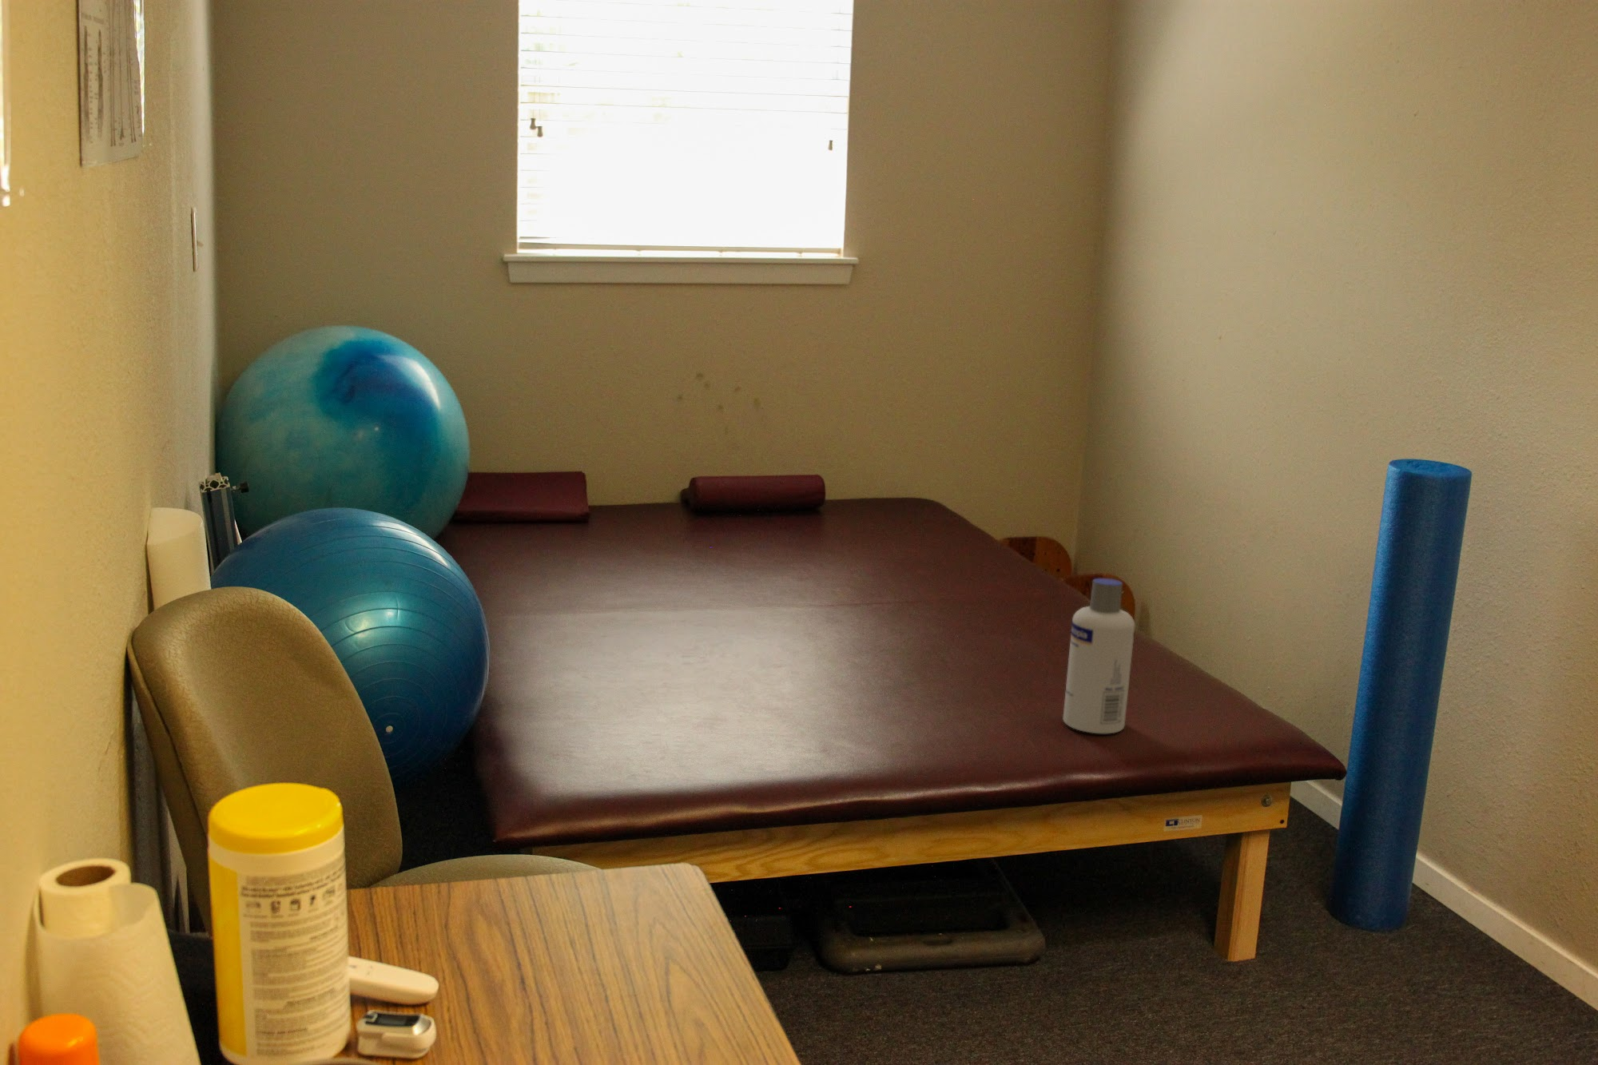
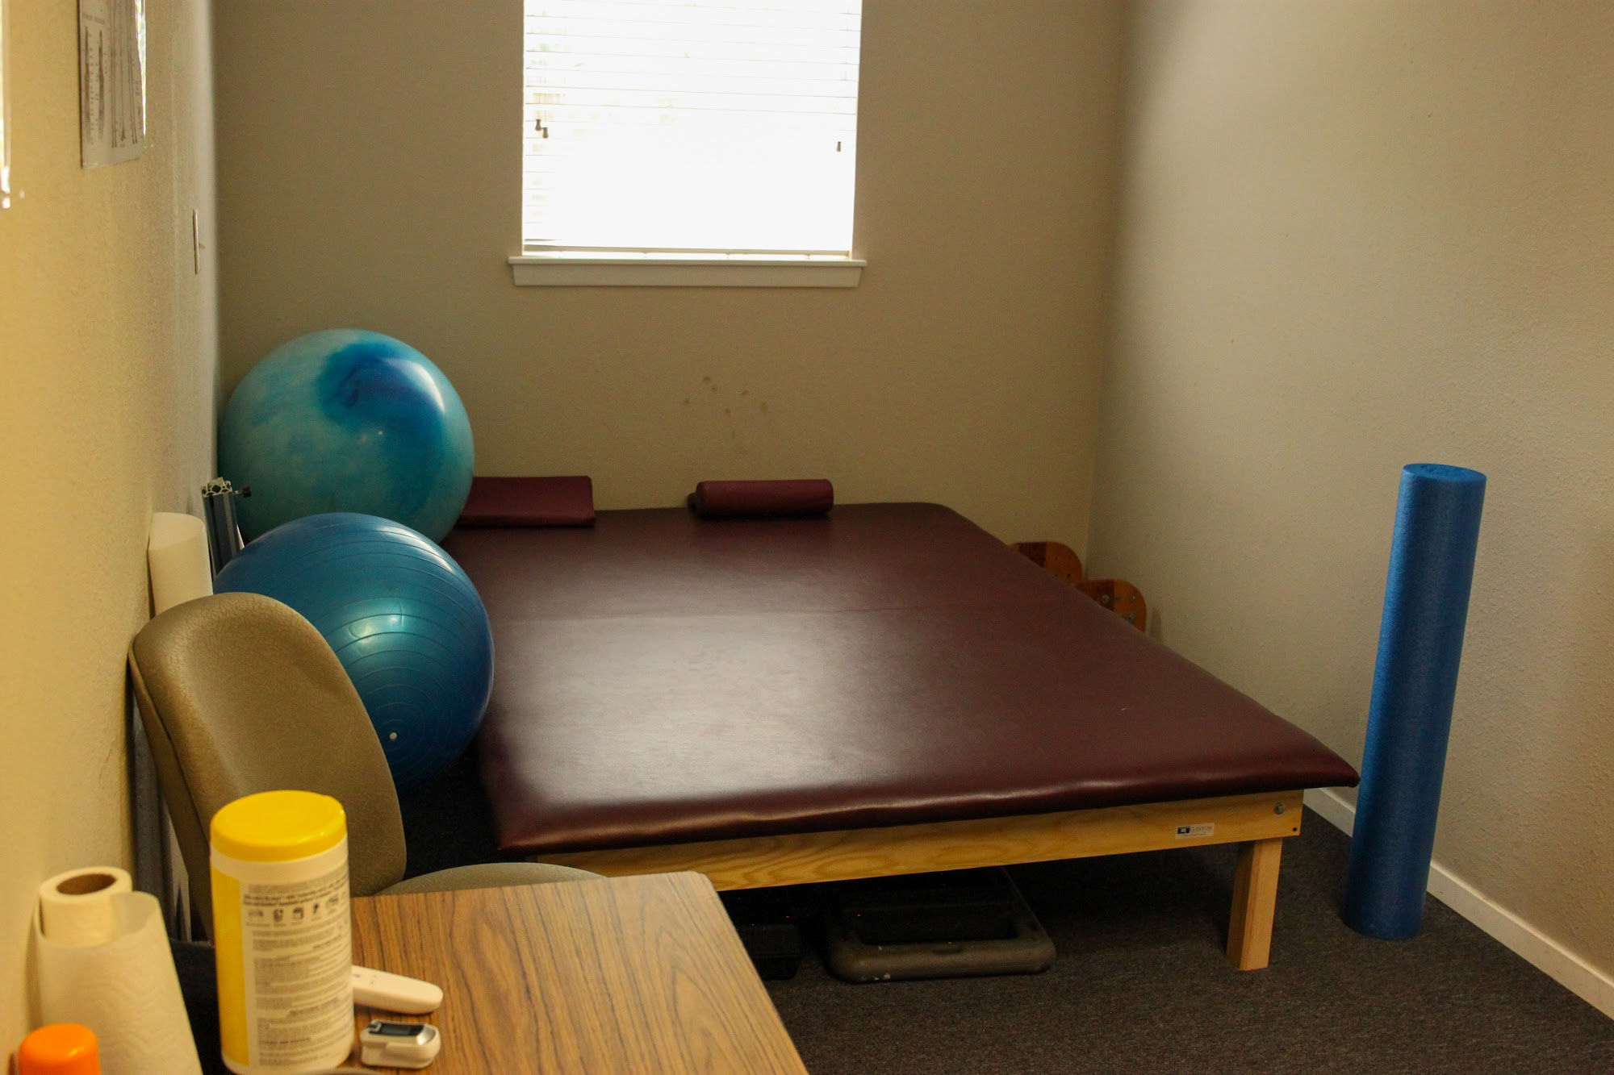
- screw cap bottle [1062,578,1136,735]
